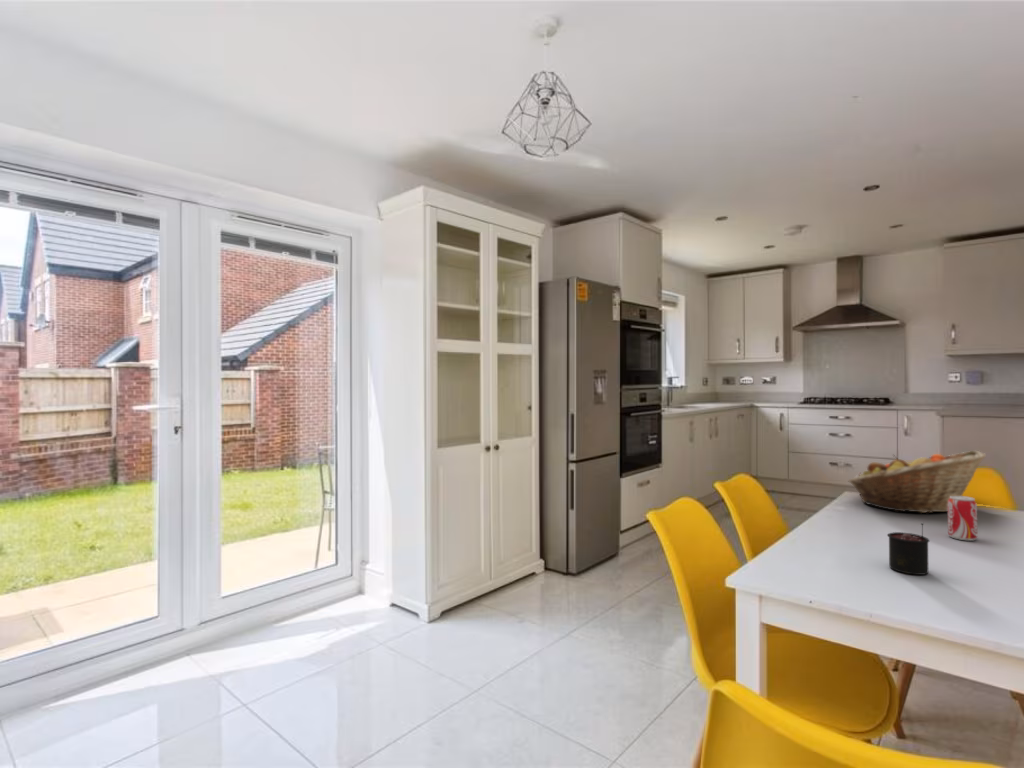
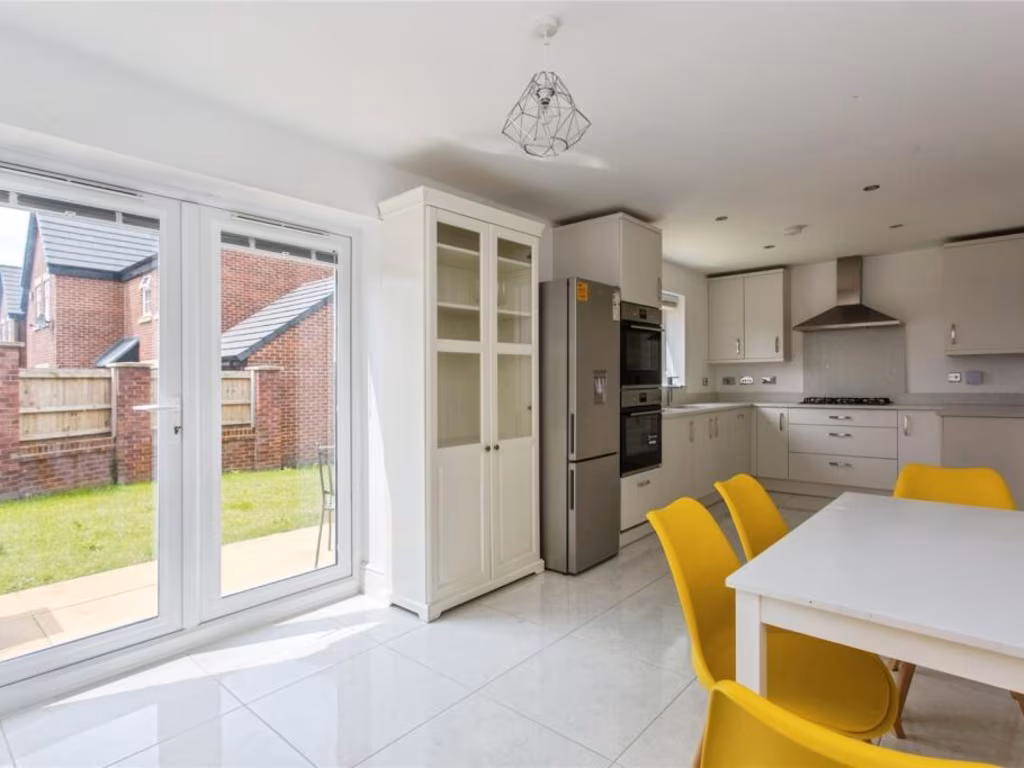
- candle [886,522,931,576]
- beverage can [947,495,978,542]
- fruit basket [847,450,987,514]
